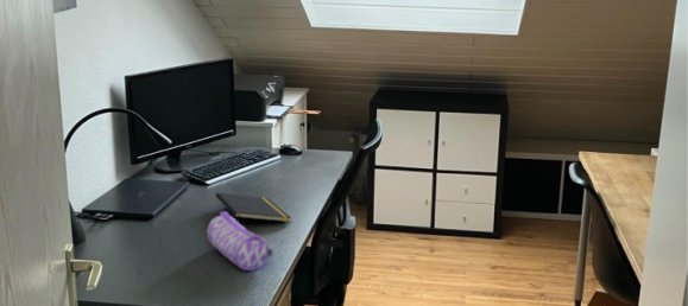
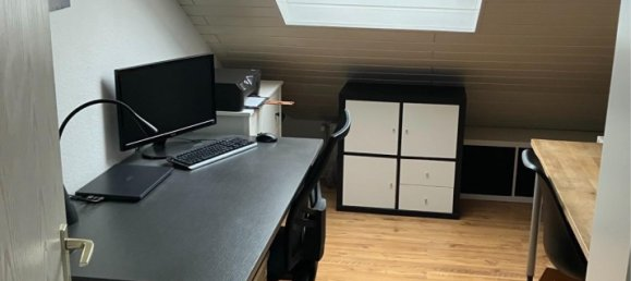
- notepad [215,191,292,224]
- pencil case [206,210,273,272]
